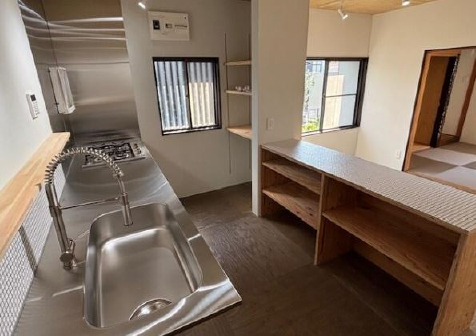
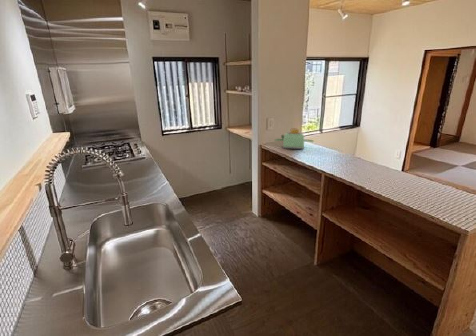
+ toaster [274,127,315,150]
